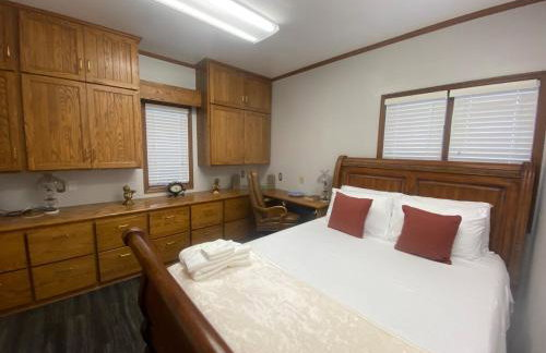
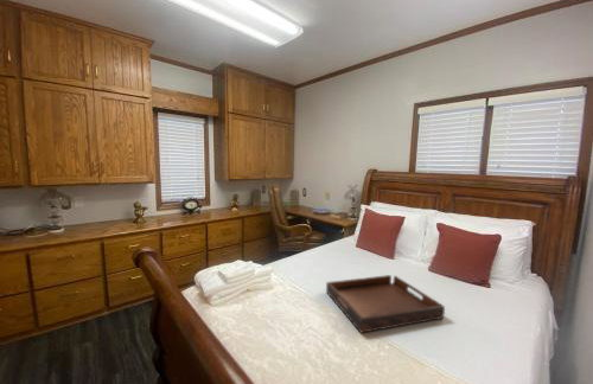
+ serving tray [325,274,446,334]
